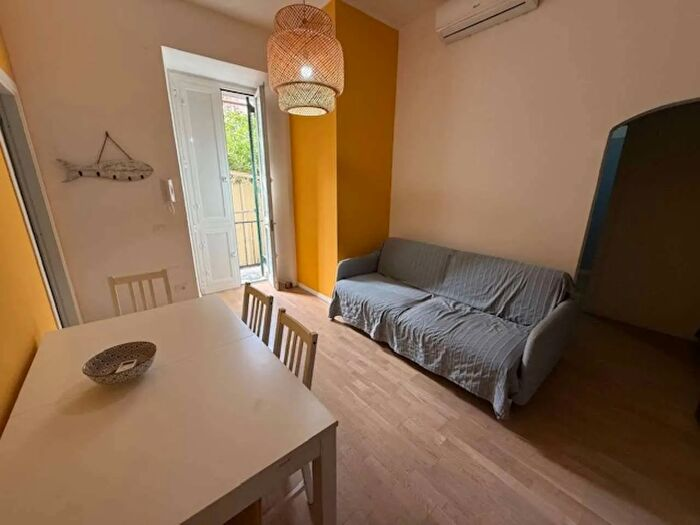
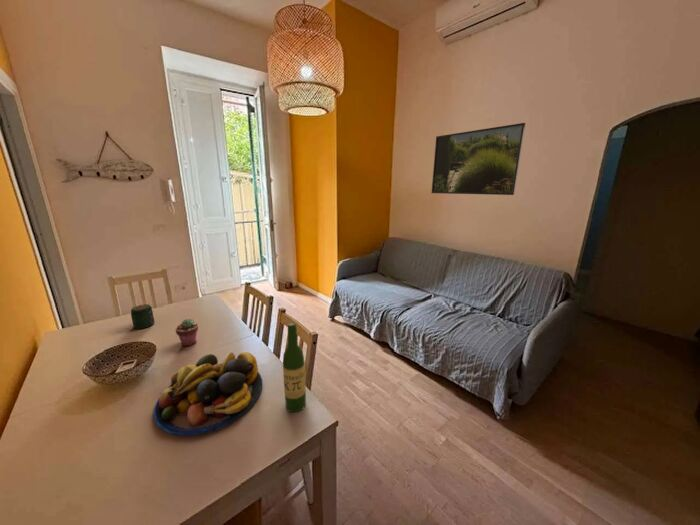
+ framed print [430,122,526,196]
+ fruit bowl [153,351,263,437]
+ wine bottle [282,322,307,413]
+ jar [130,303,155,330]
+ potted succulent [175,318,199,347]
